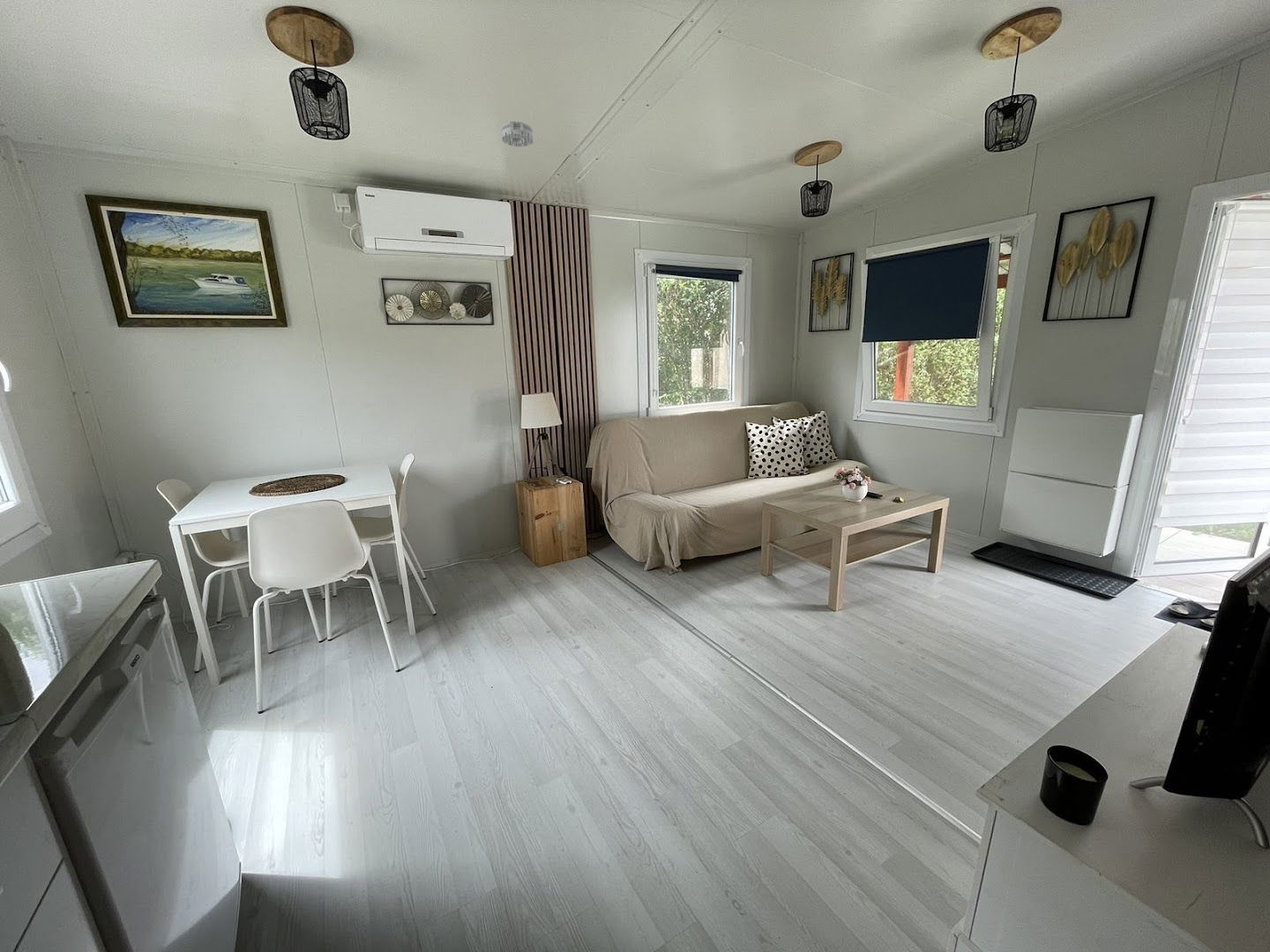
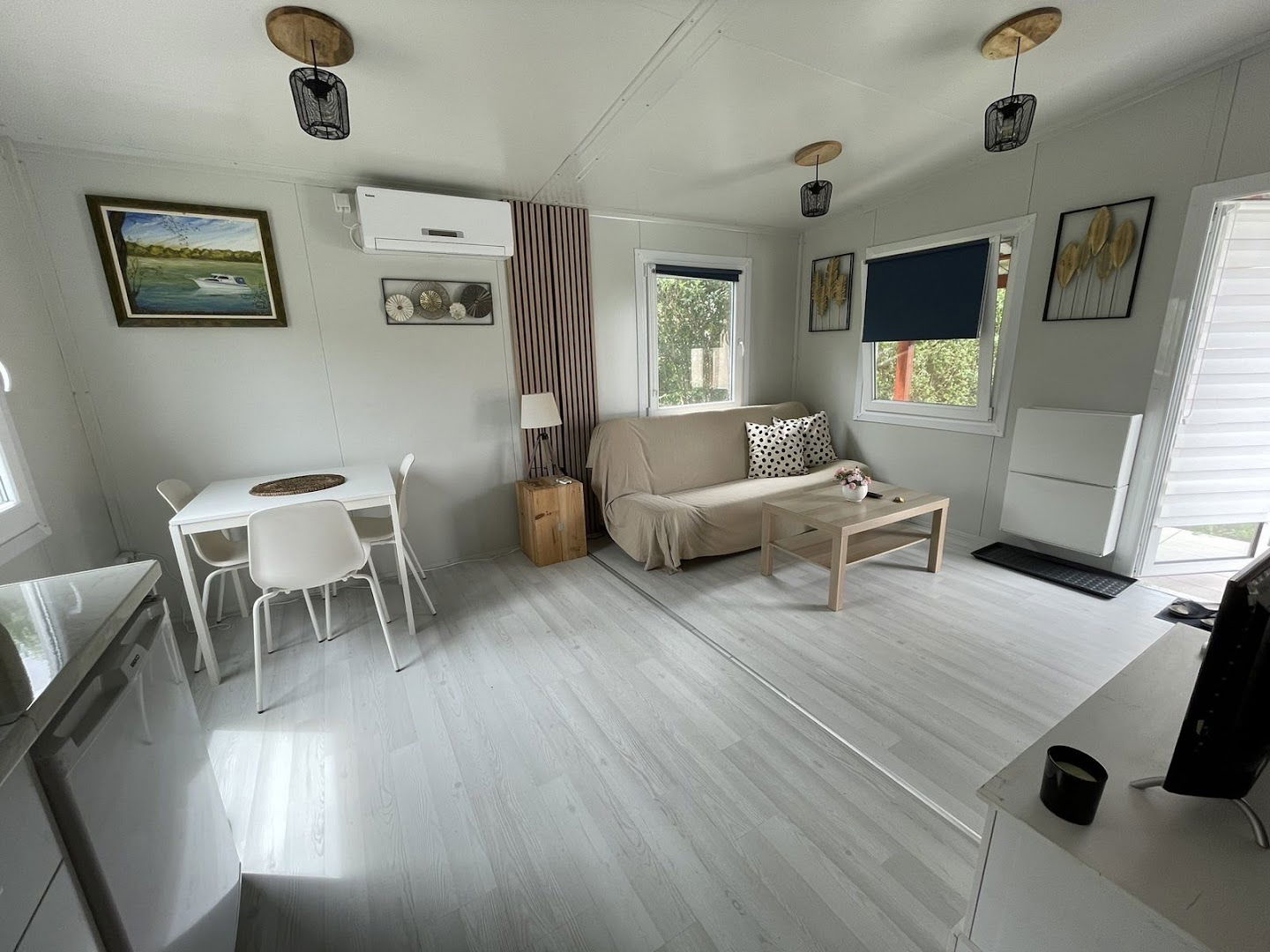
- smoke detector [500,121,534,148]
